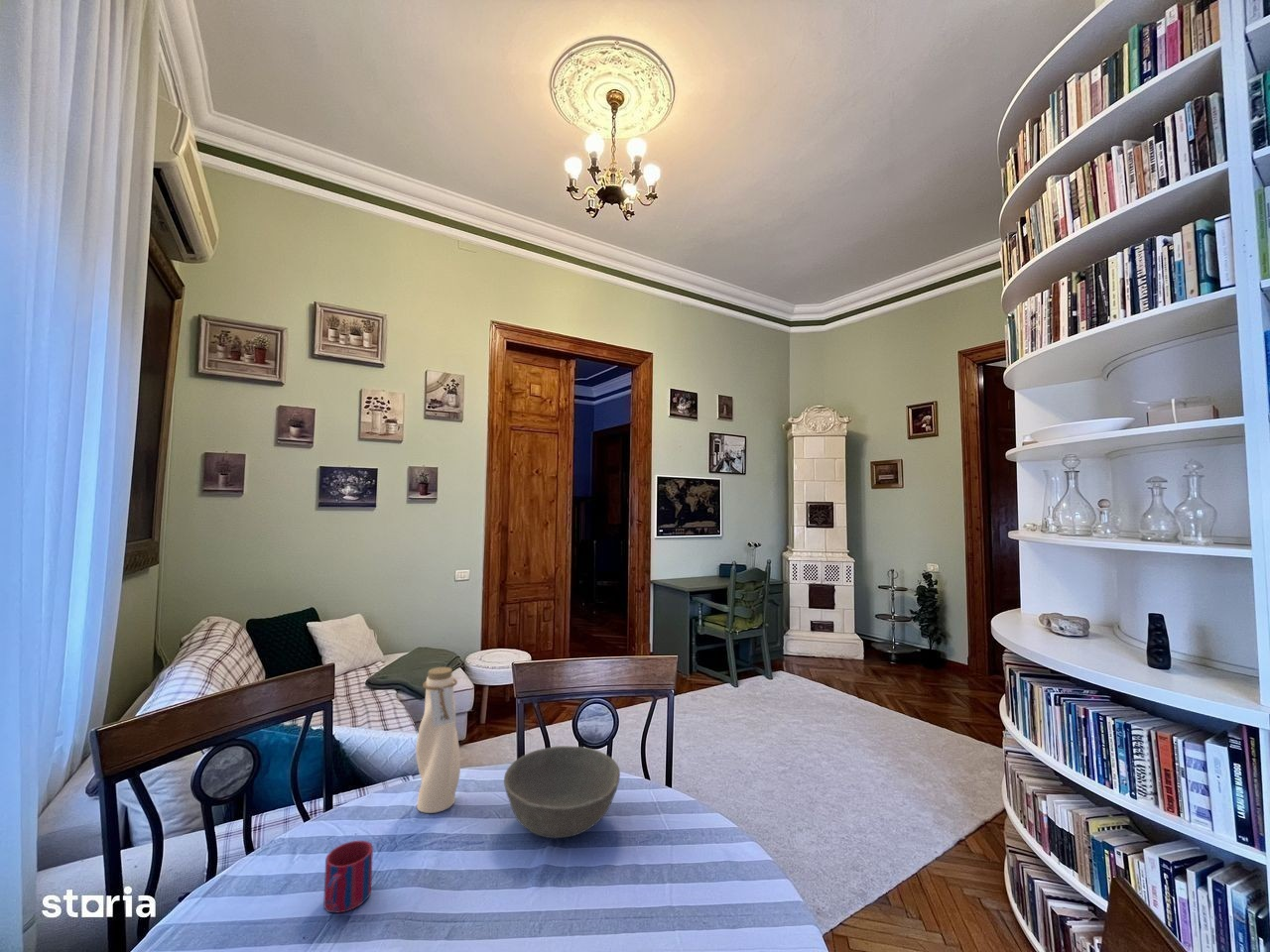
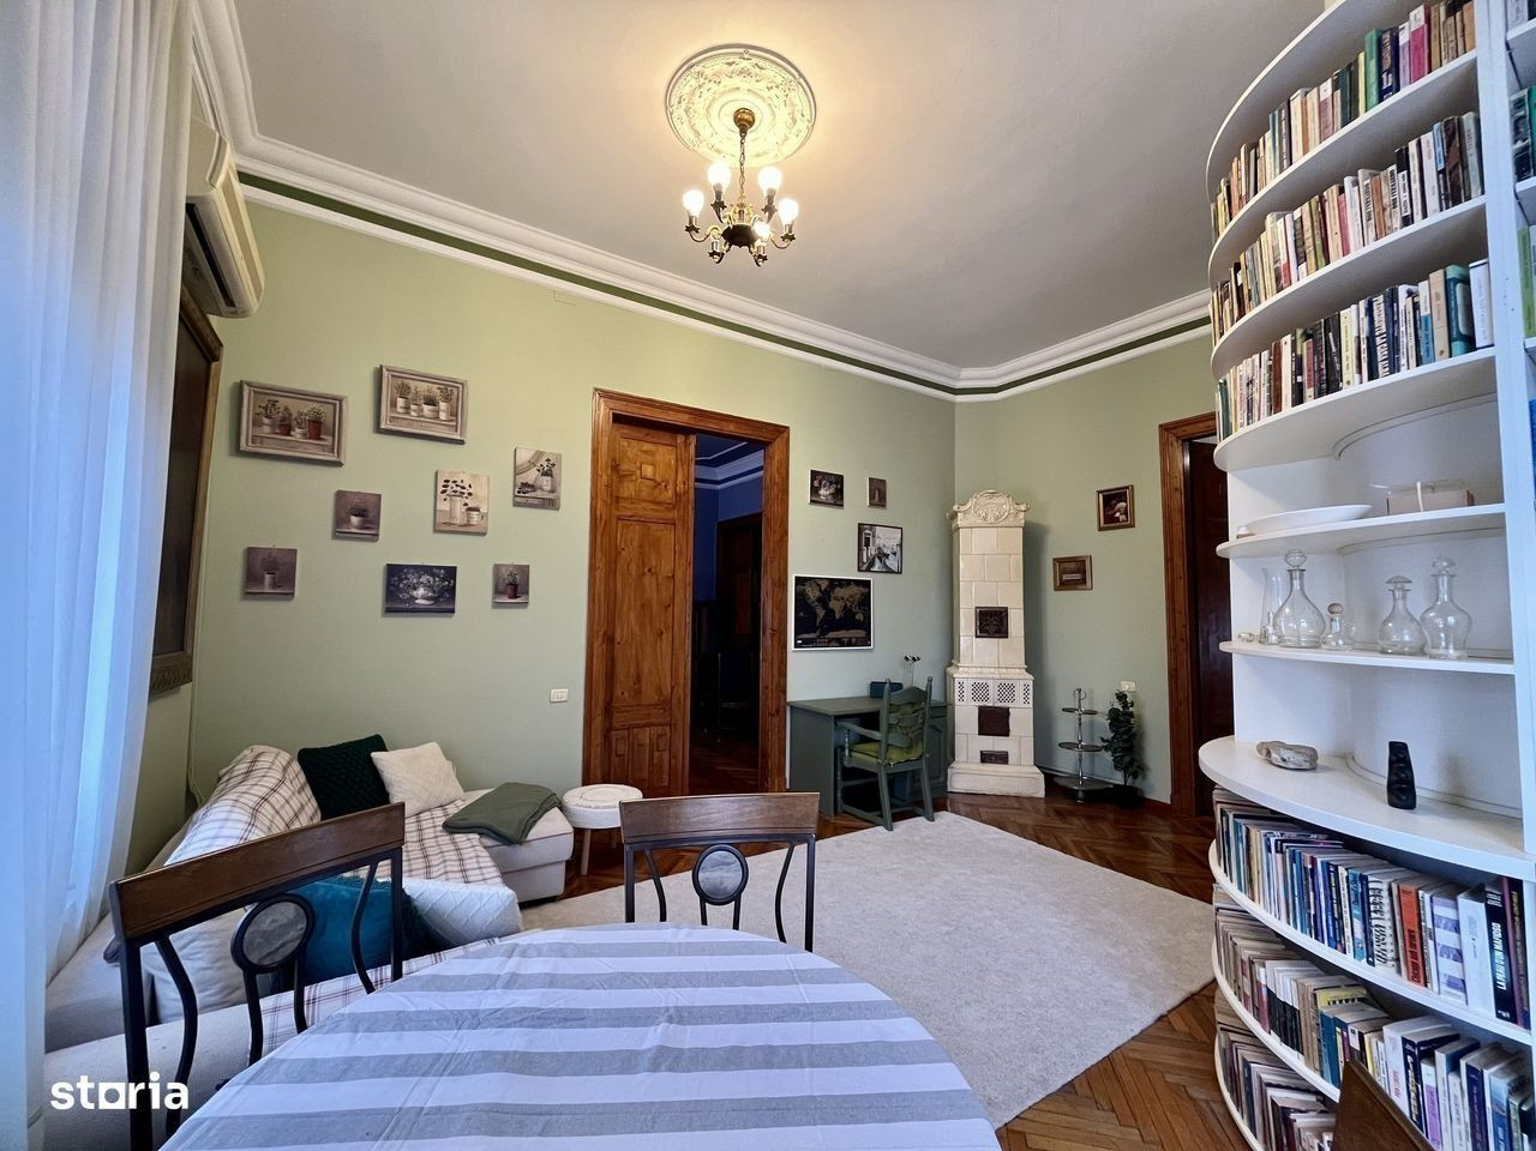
- bowl [503,746,621,839]
- water bottle [415,666,461,814]
- mug [322,840,374,913]
